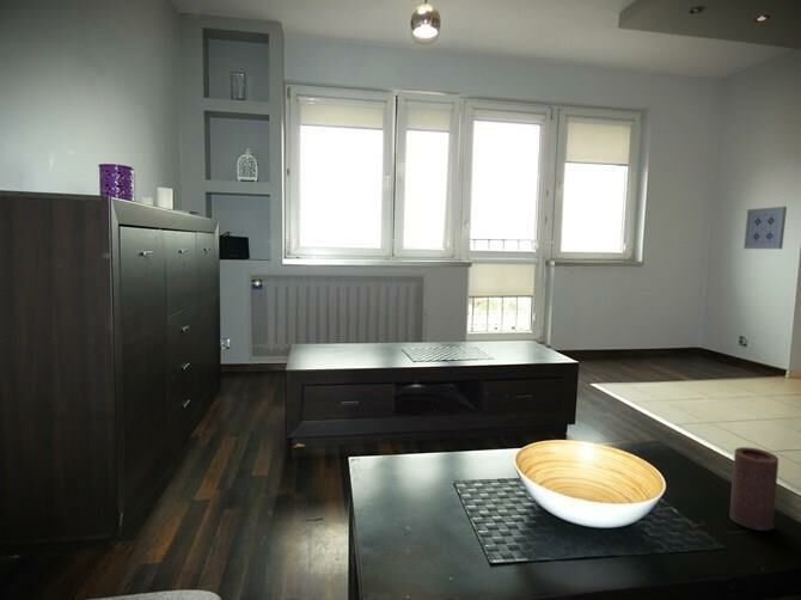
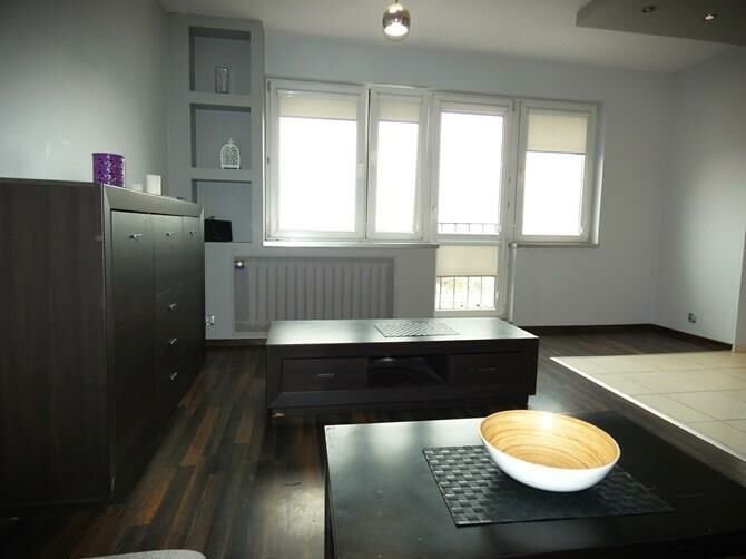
- wall art [742,206,788,250]
- candle [729,446,779,532]
